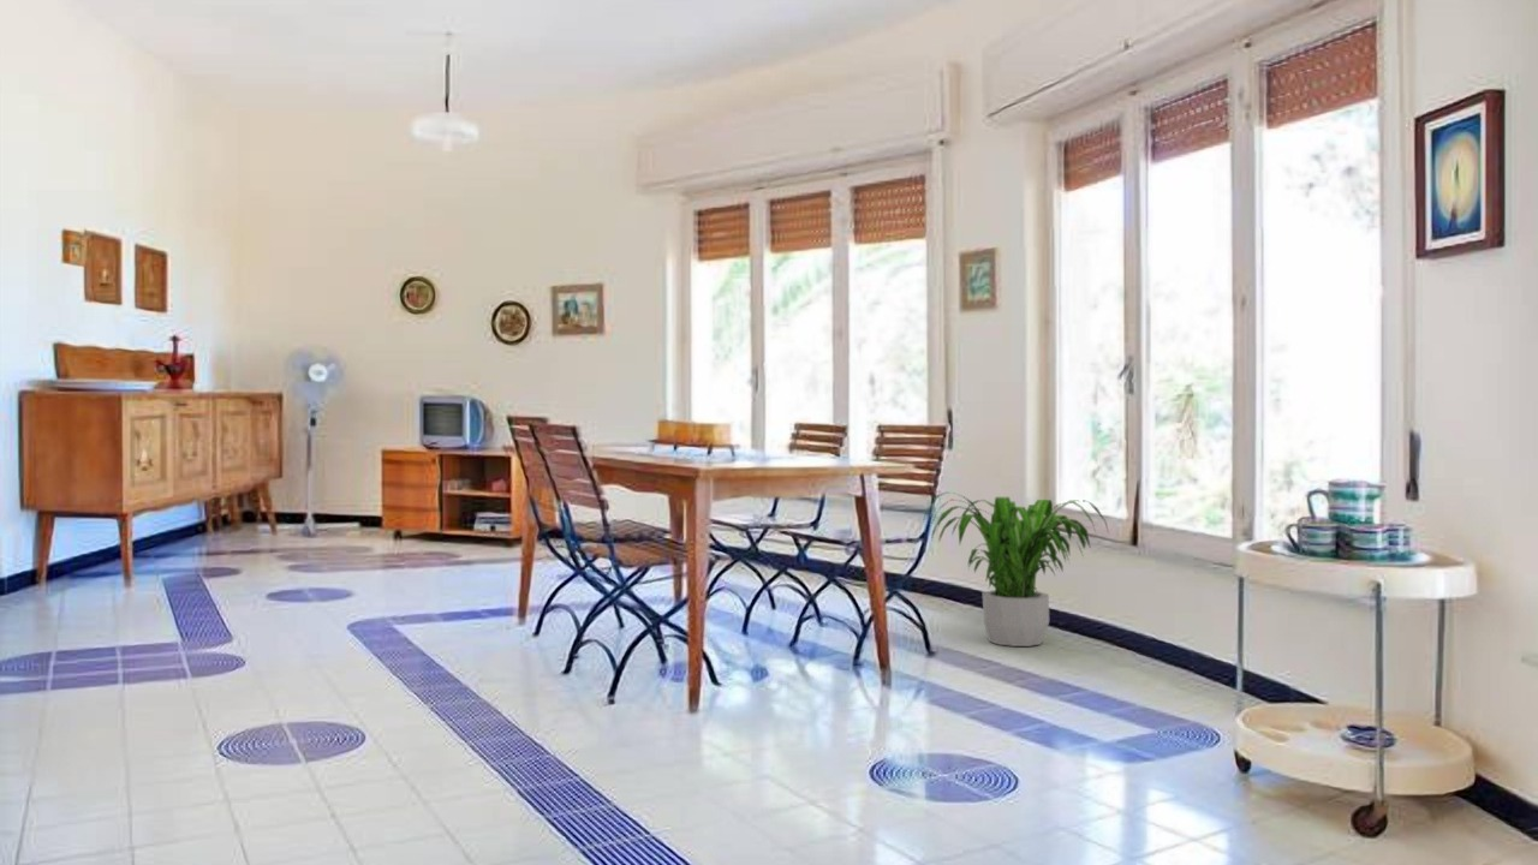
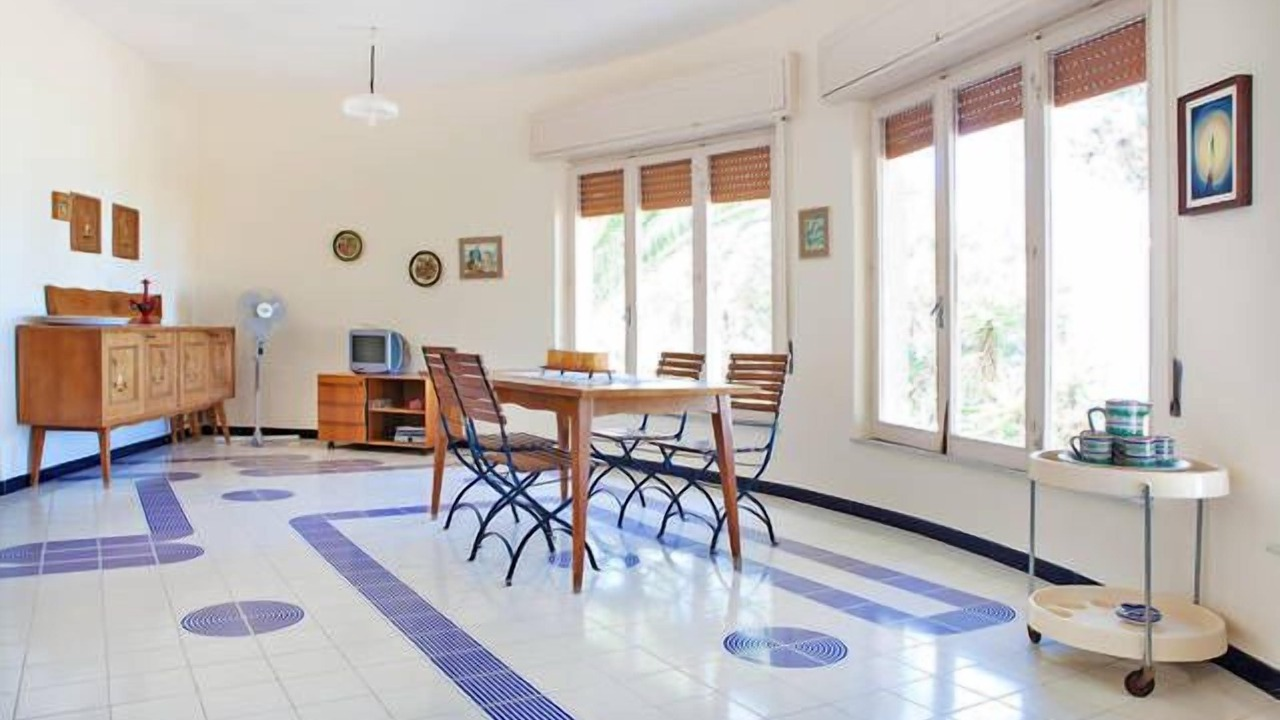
- potted plant [922,491,1110,648]
